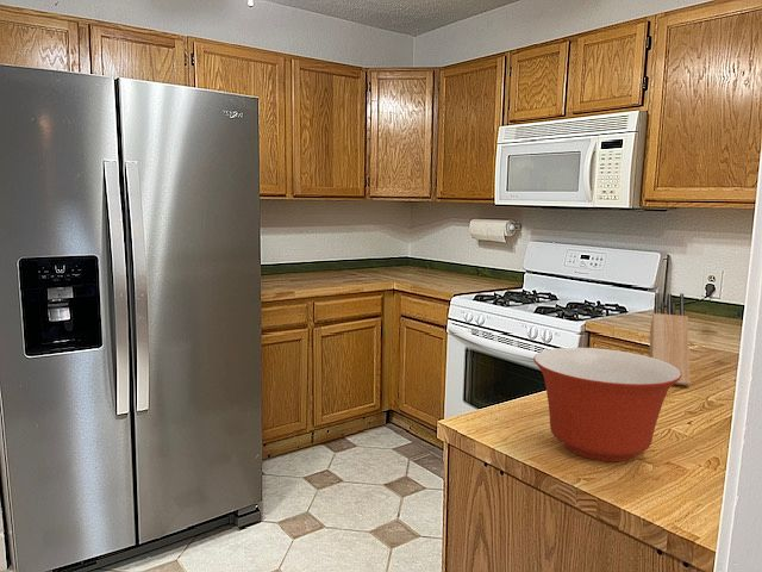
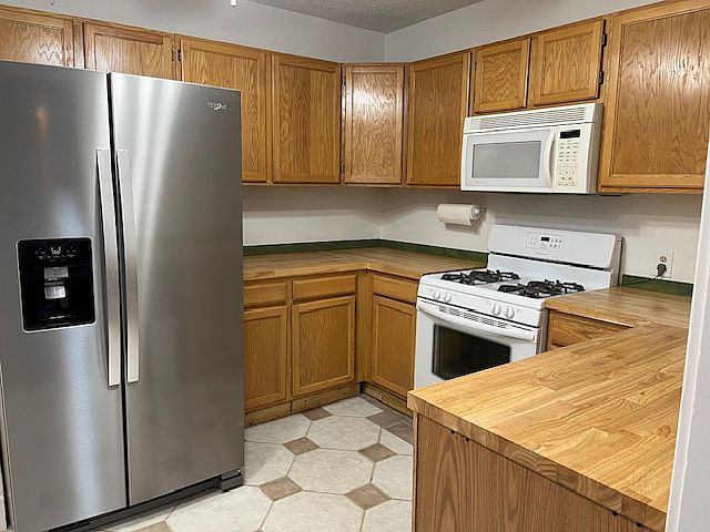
- knife block [649,292,691,387]
- mixing bowl [532,347,682,462]
